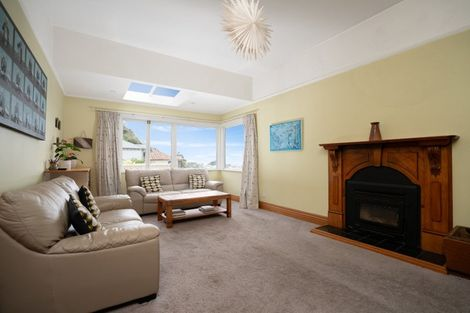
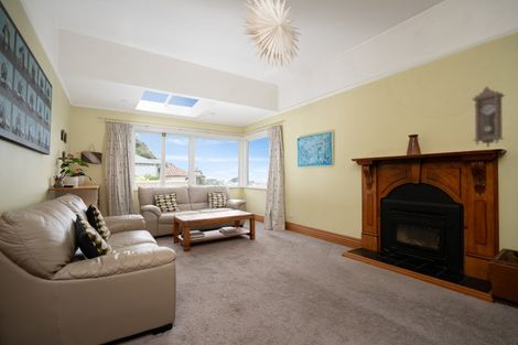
+ pendulum clock [471,86,506,148]
